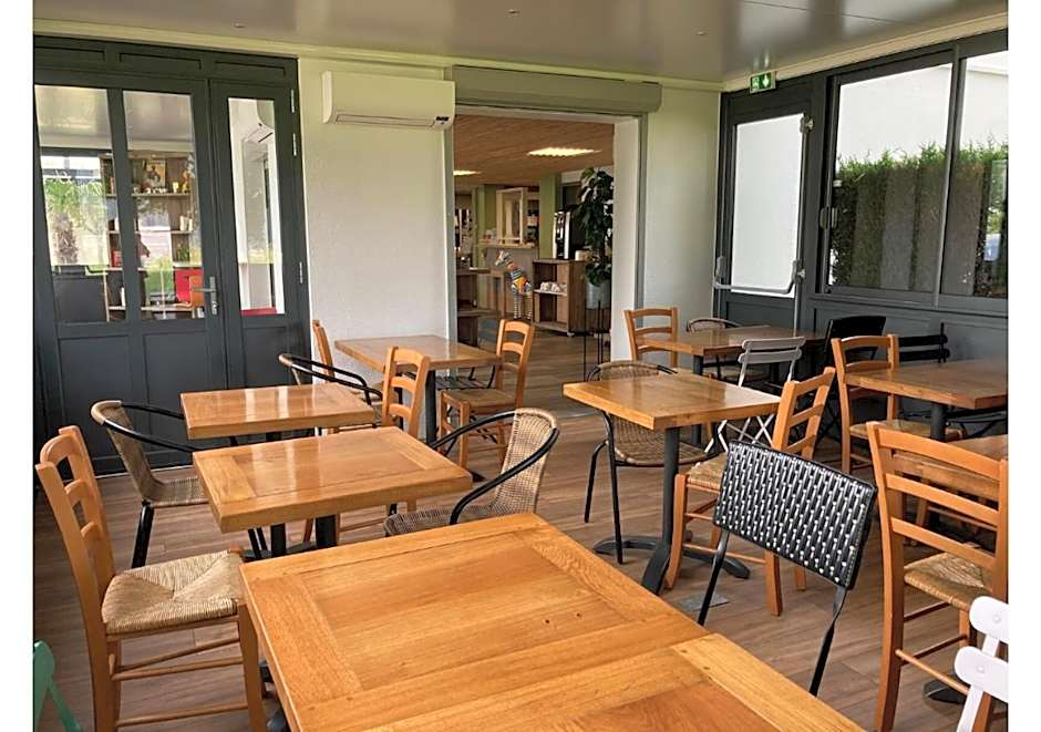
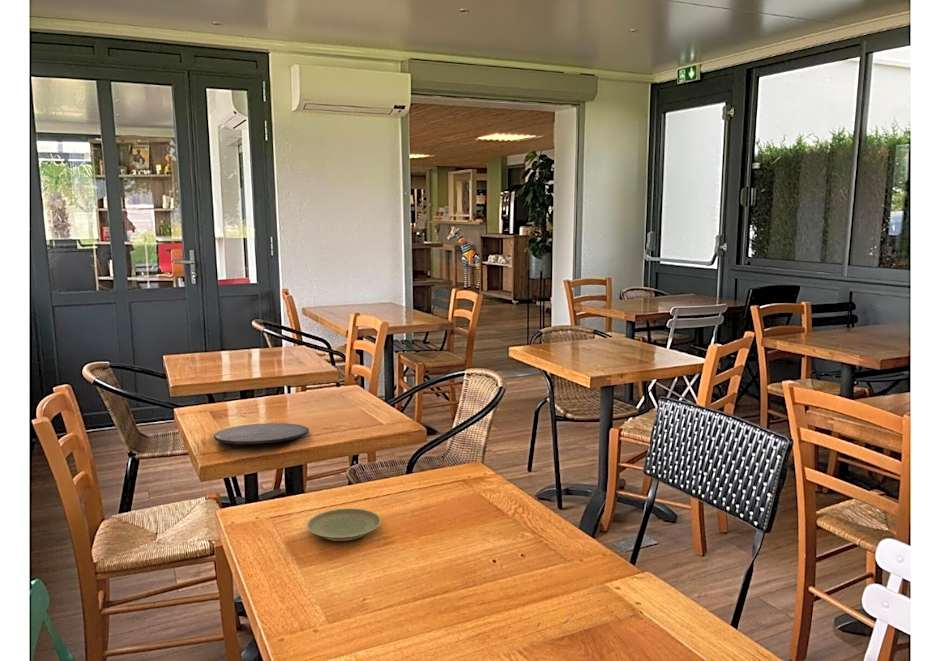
+ plate [306,507,382,542]
+ plate [213,422,310,445]
